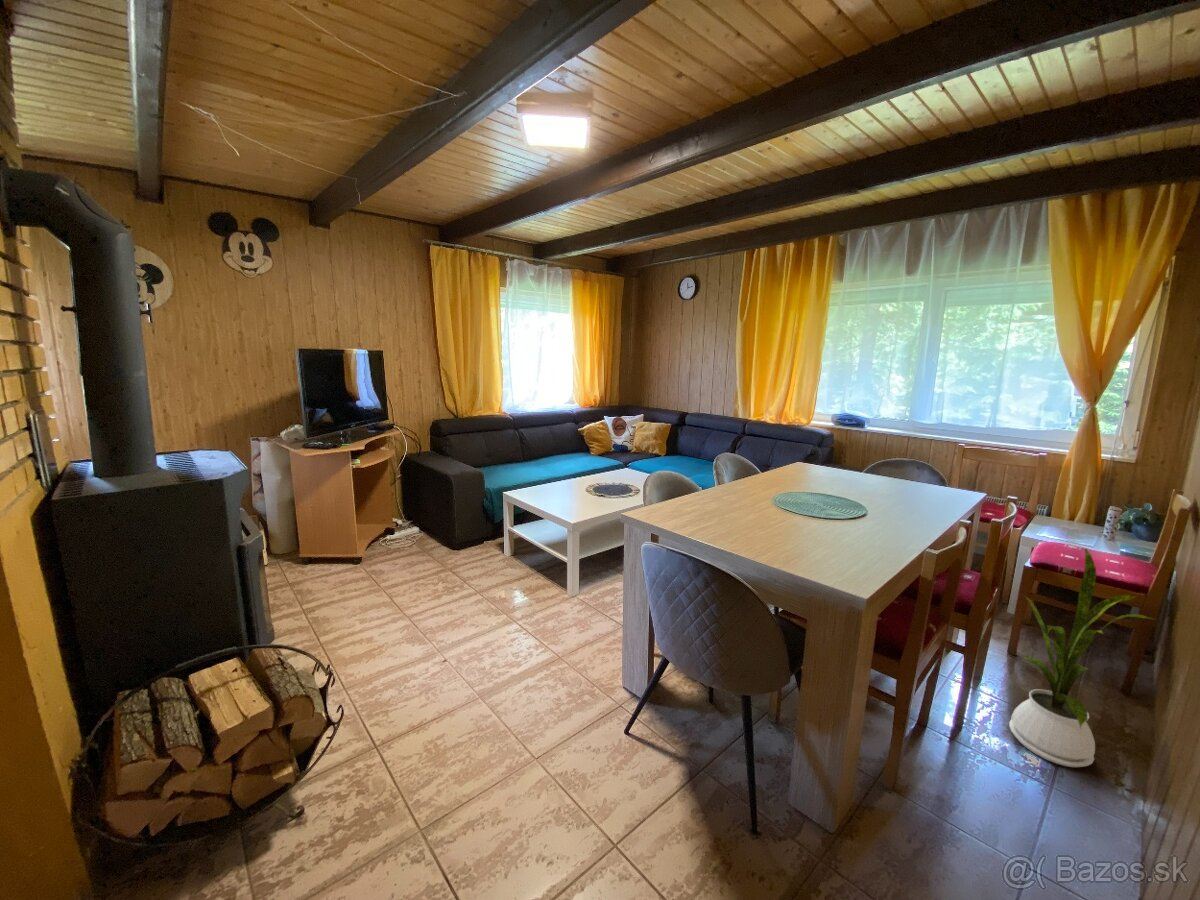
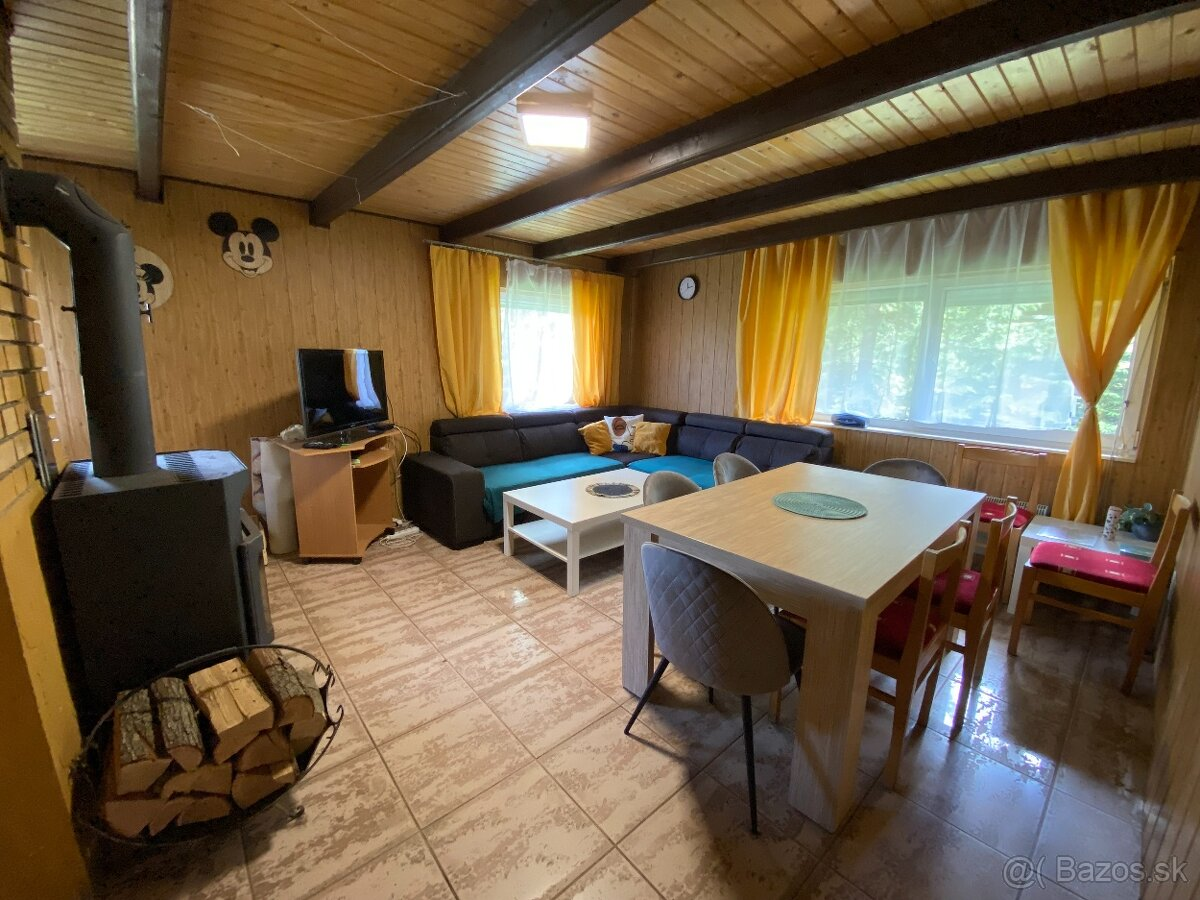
- house plant [1008,547,1157,768]
